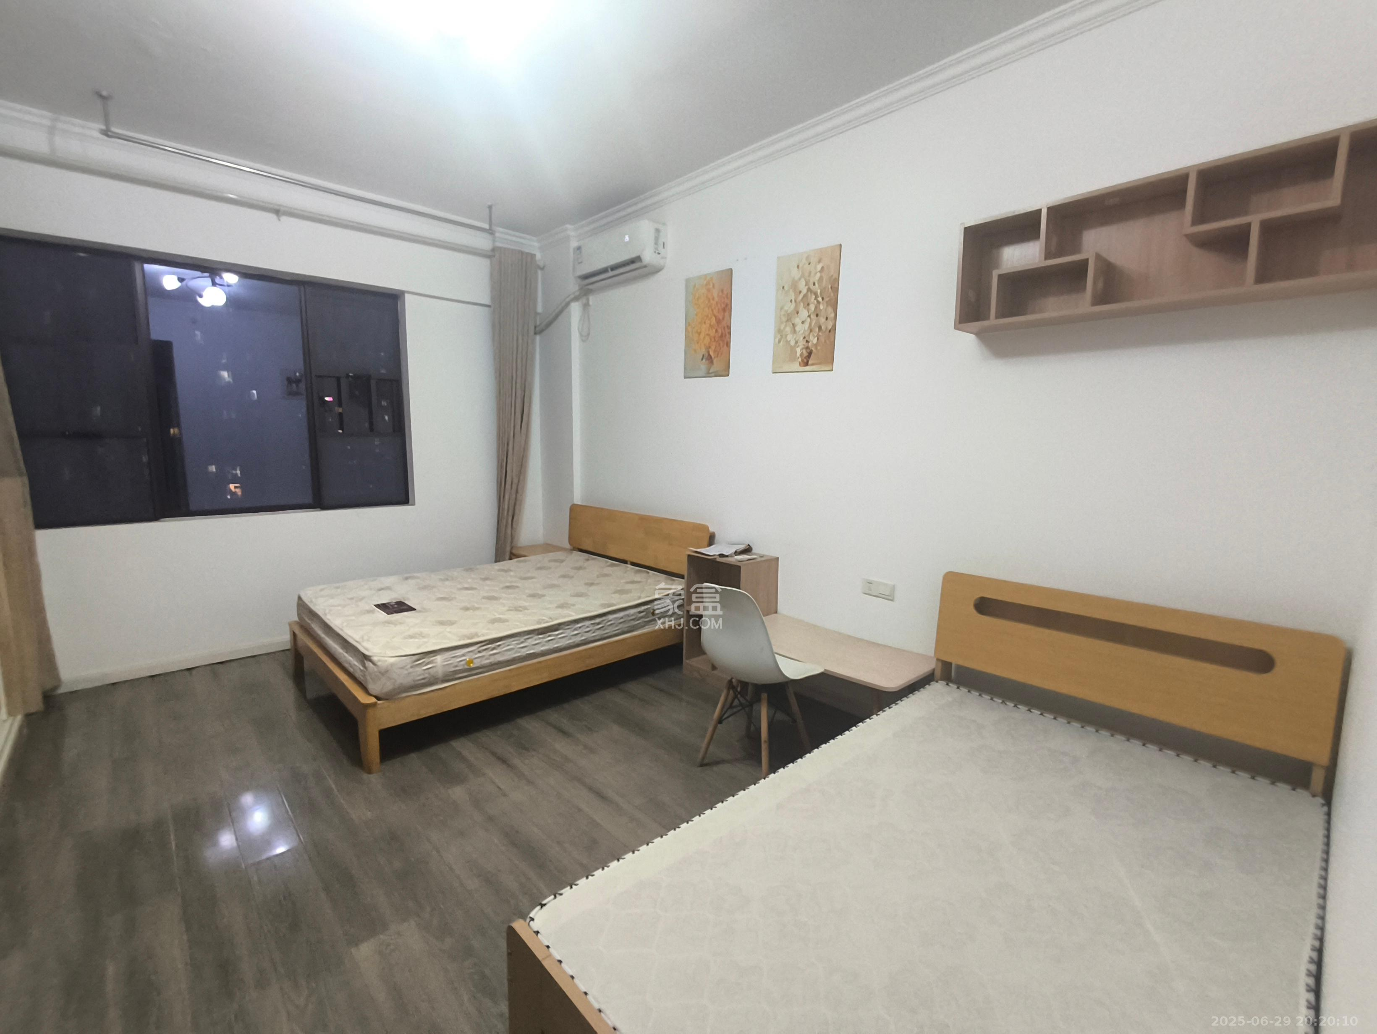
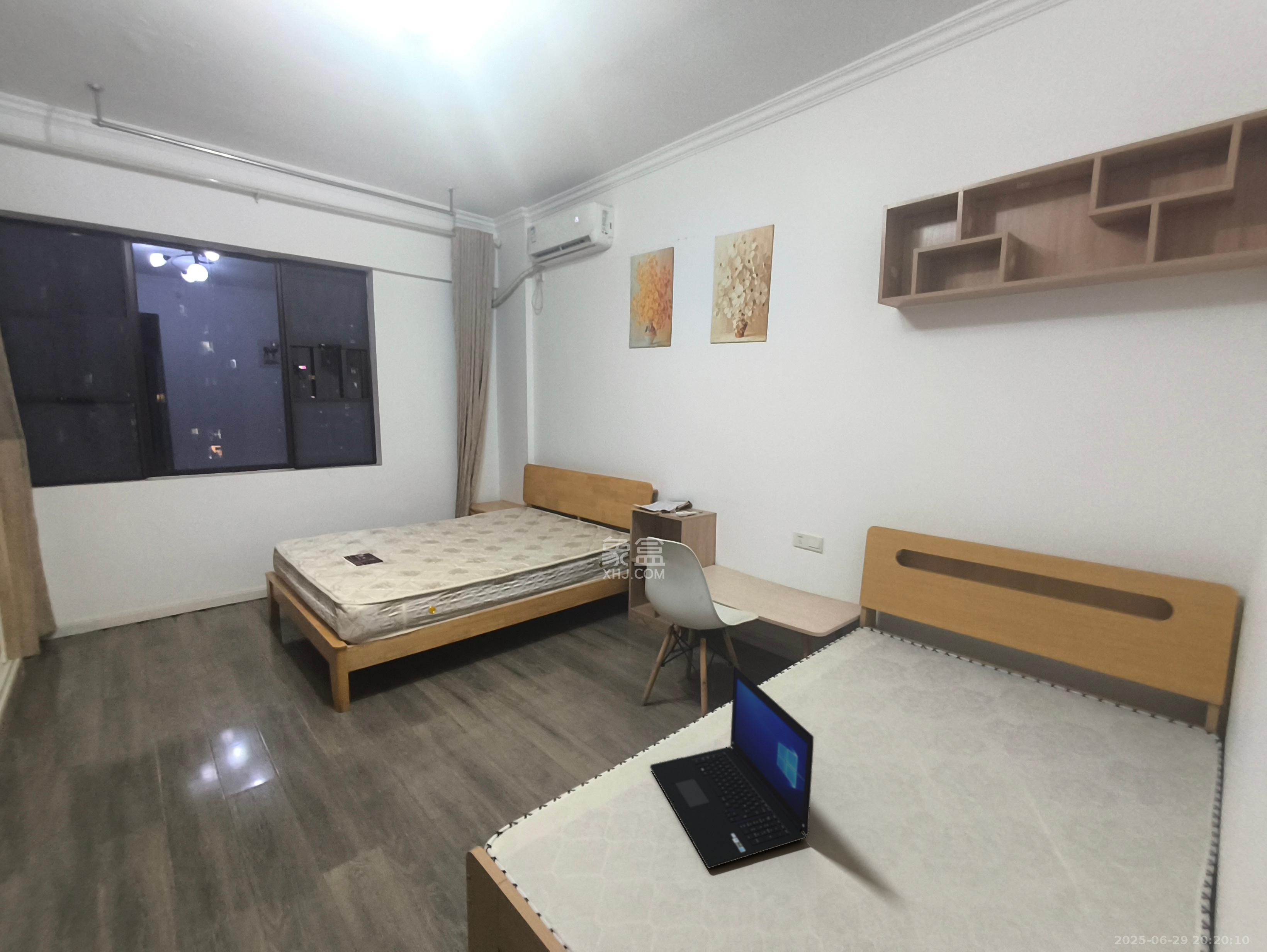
+ laptop [650,665,814,869]
